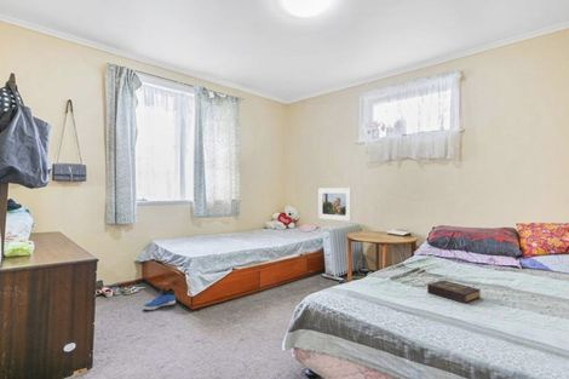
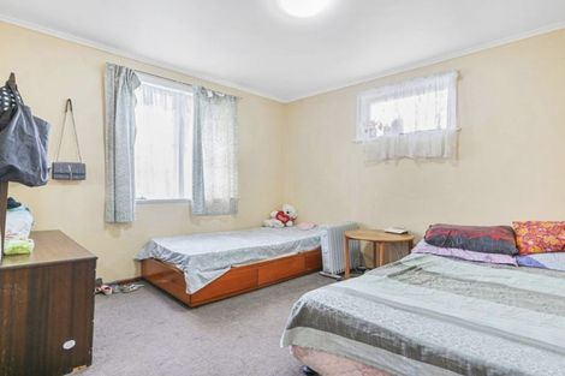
- hardback book [426,278,482,304]
- sneaker [142,287,177,311]
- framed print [317,186,352,223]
